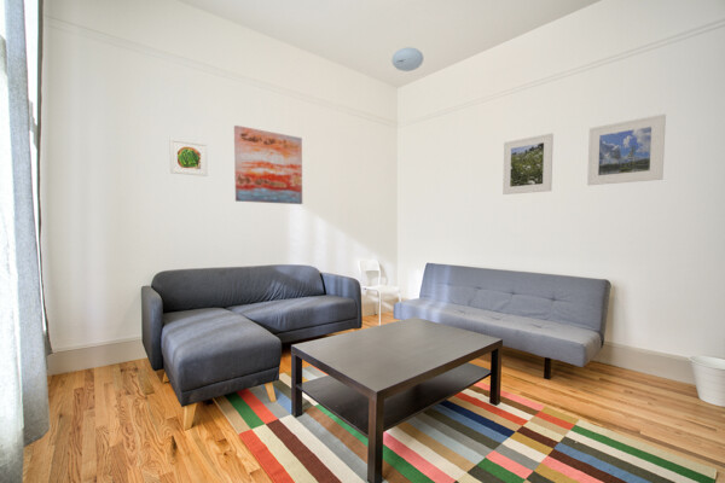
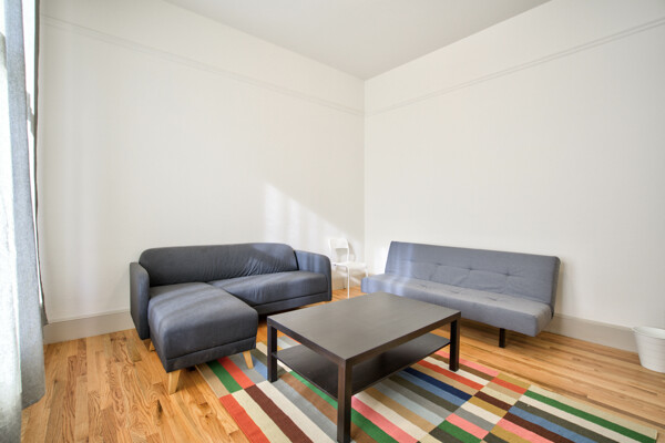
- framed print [501,132,555,196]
- ceiling light [390,46,424,72]
- wall art [233,124,303,205]
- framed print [586,114,667,186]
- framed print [168,136,209,178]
